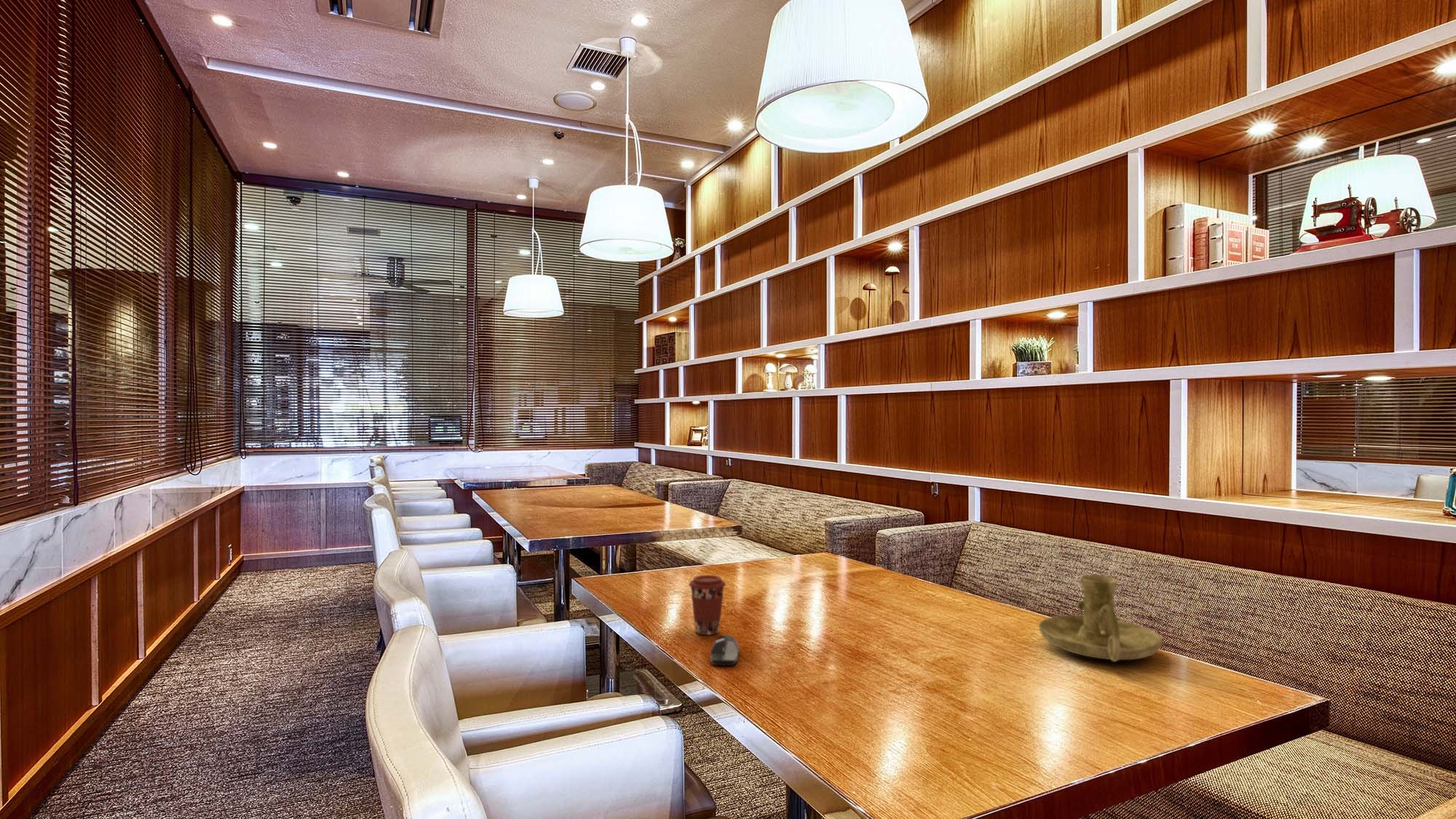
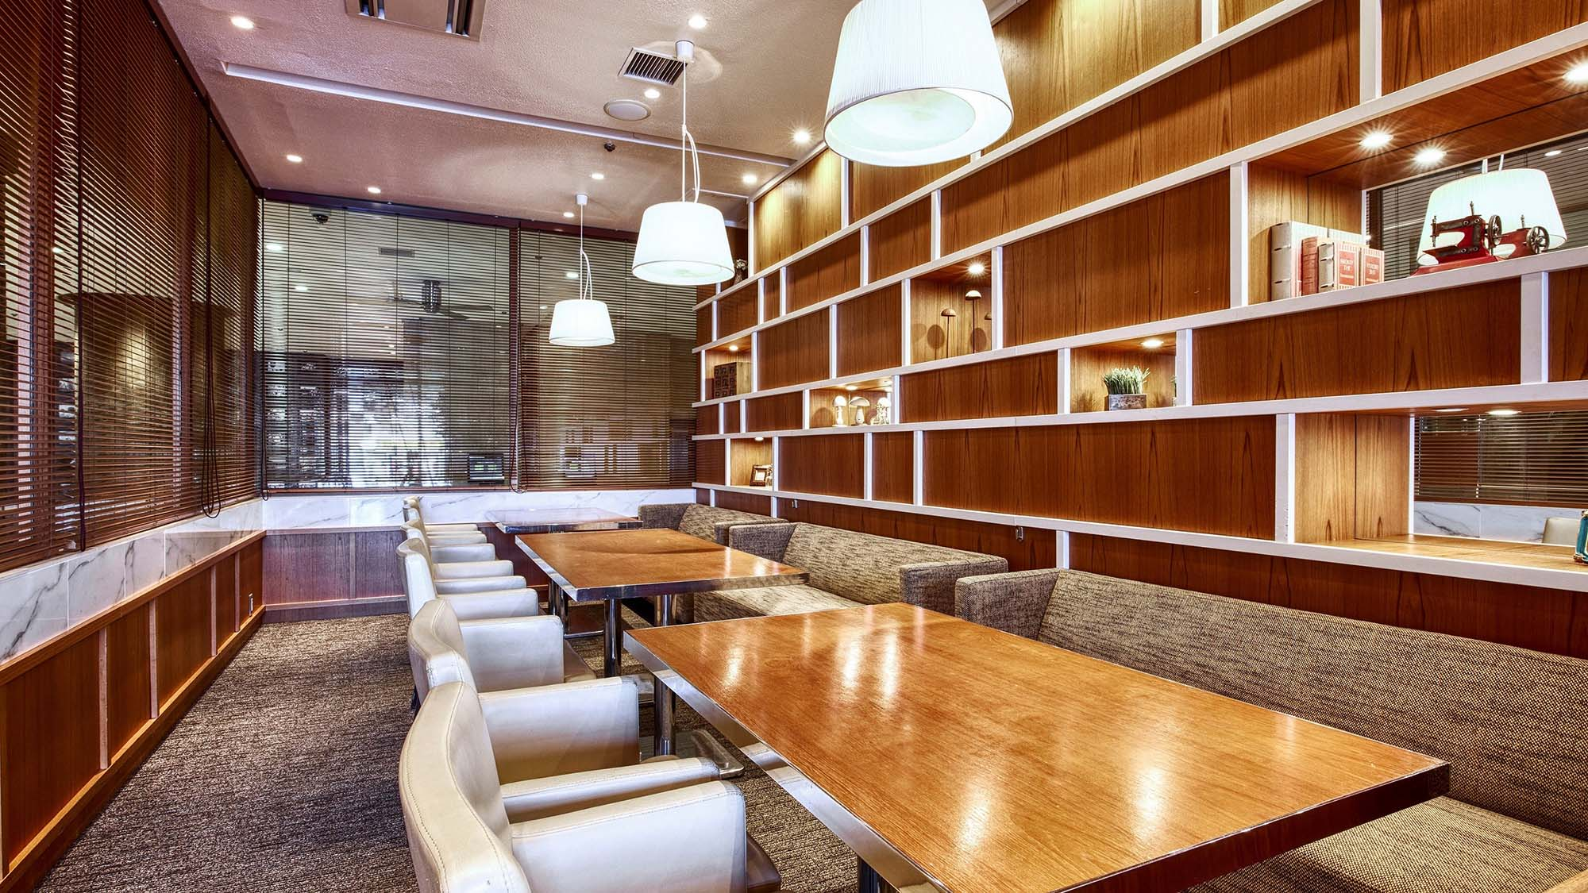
- candle holder [1038,574,1163,662]
- coffee cup [688,574,727,636]
- computer mouse [709,634,740,666]
